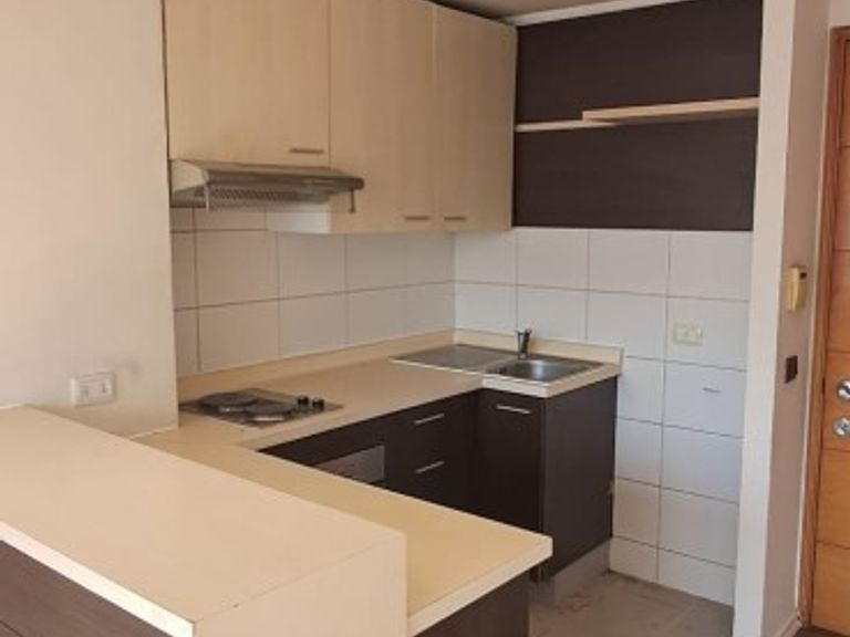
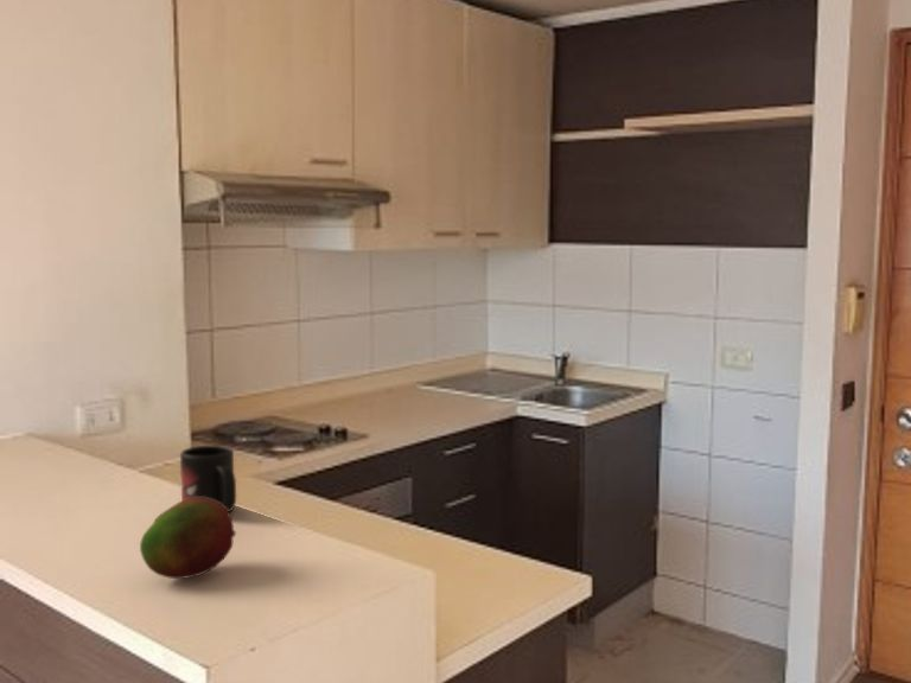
+ mug [179,445,237,513]
+ fruit [139,498,237,580]
